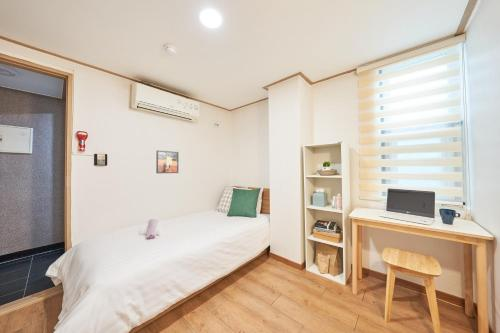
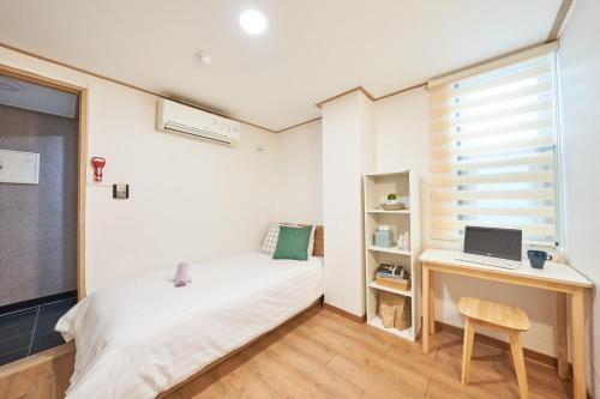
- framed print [155,149,180,174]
